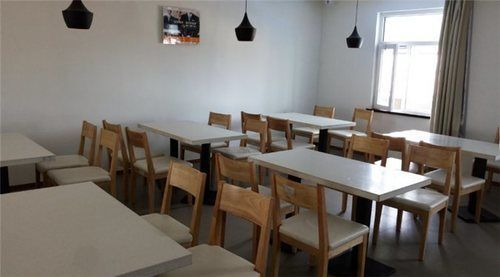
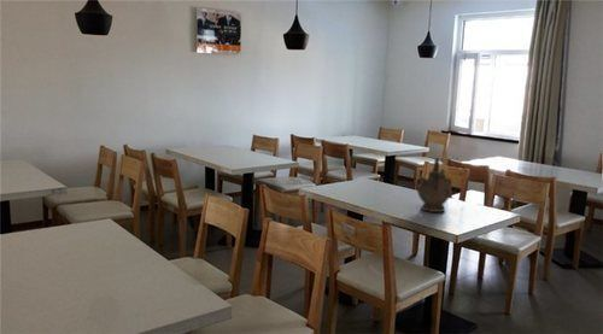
+ ceremonial vessel [416,157,452,213]
